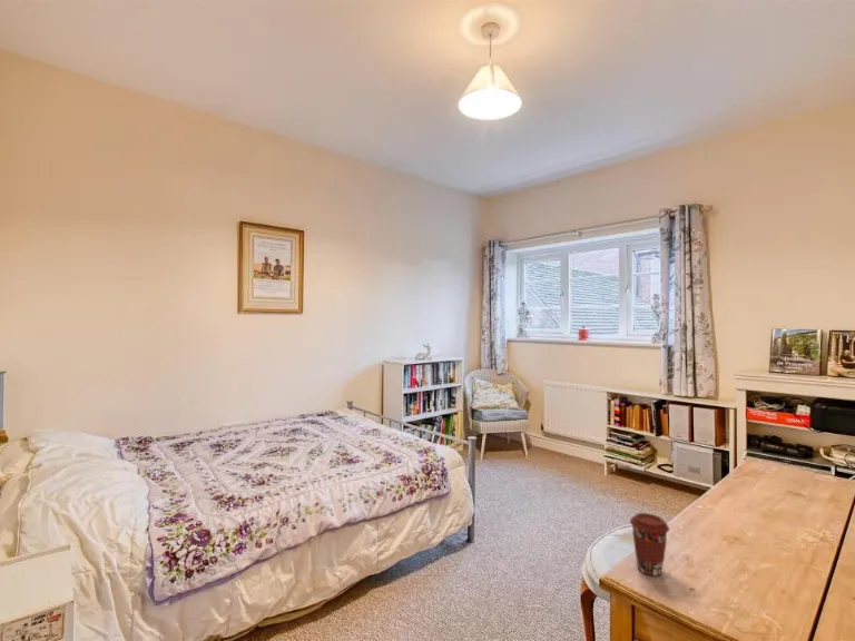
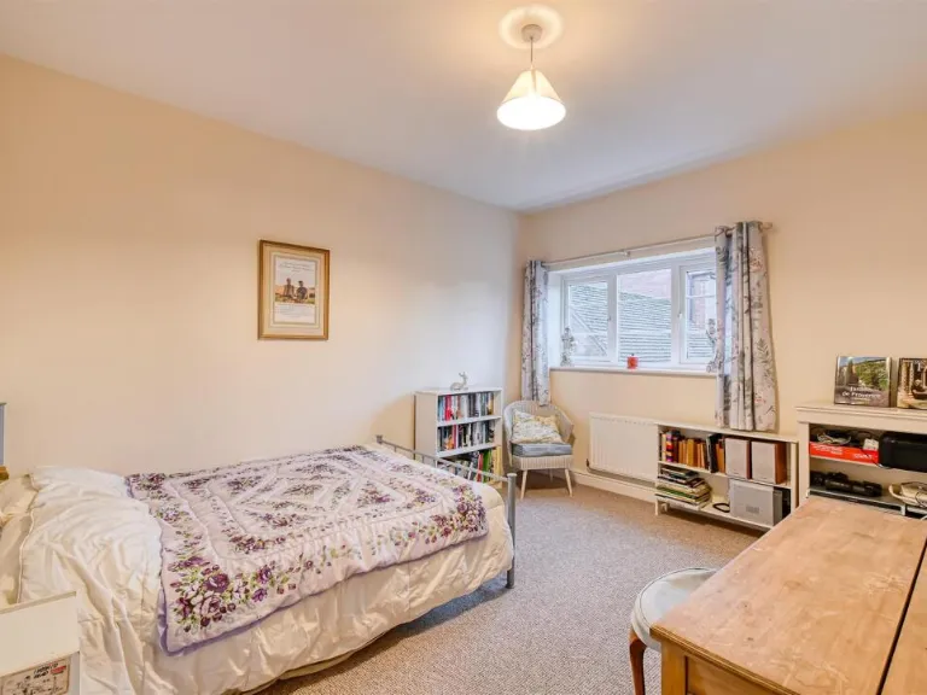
- coffee cup [629,512,670,576]
